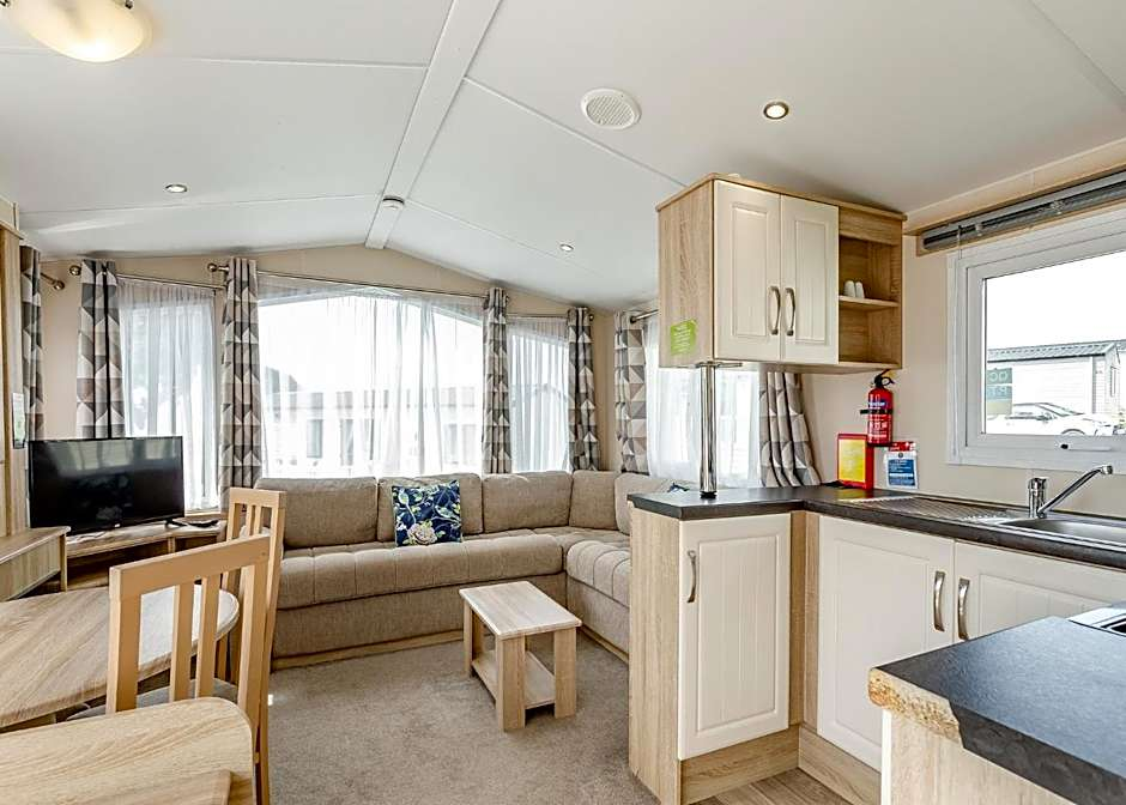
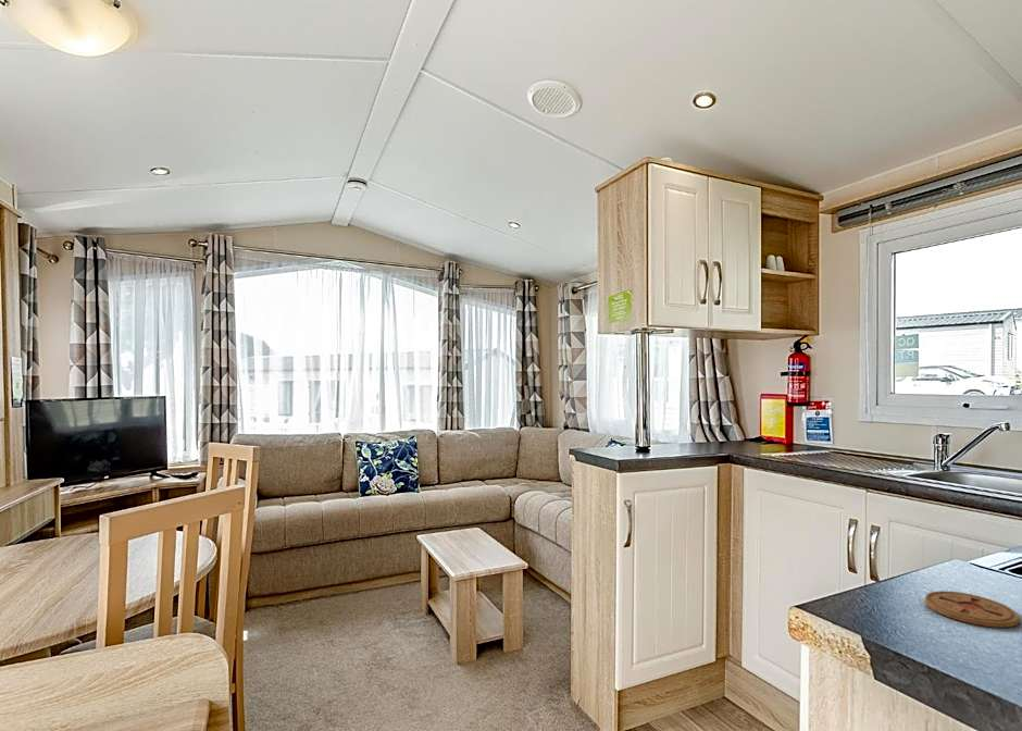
+ coaster [924,590,1021,629]
